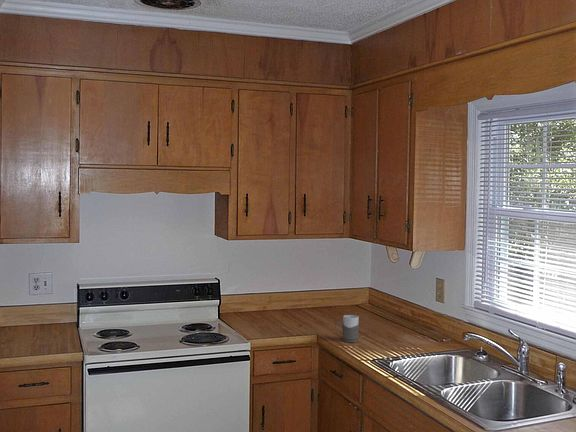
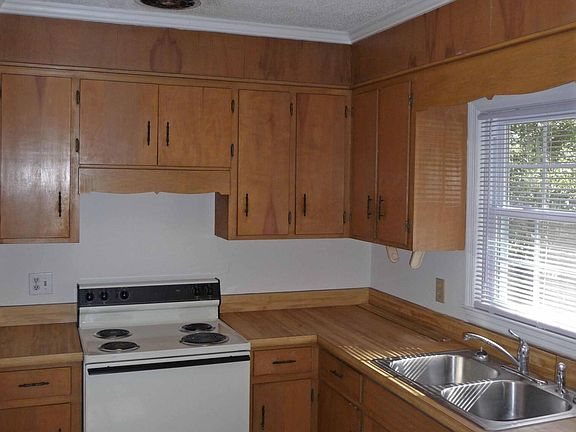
- mug [334,314,360,343]
